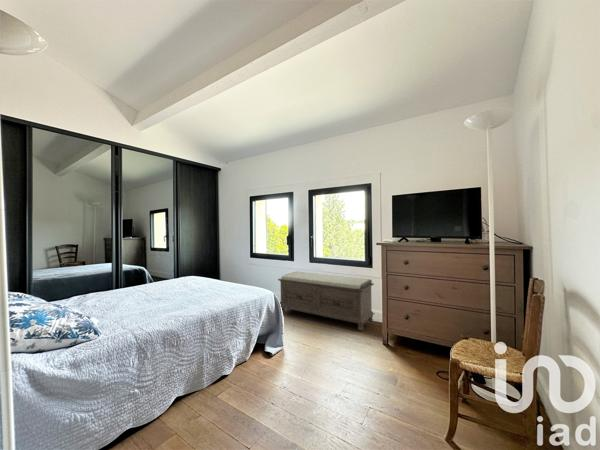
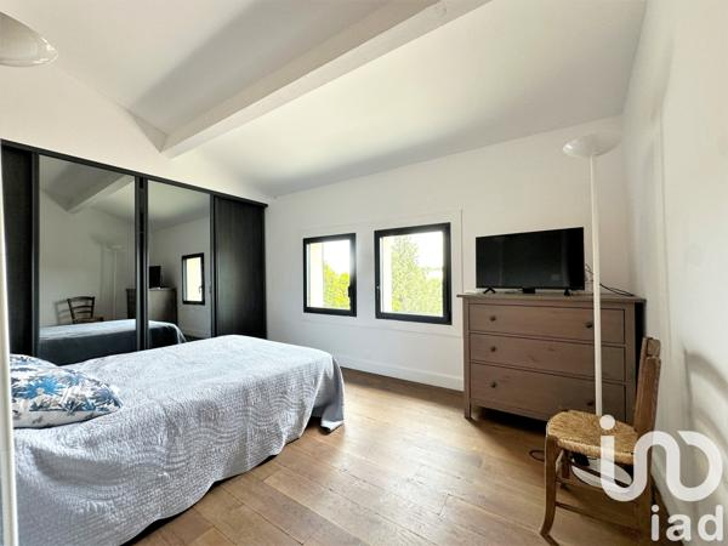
- bench [277,271,375,332]
